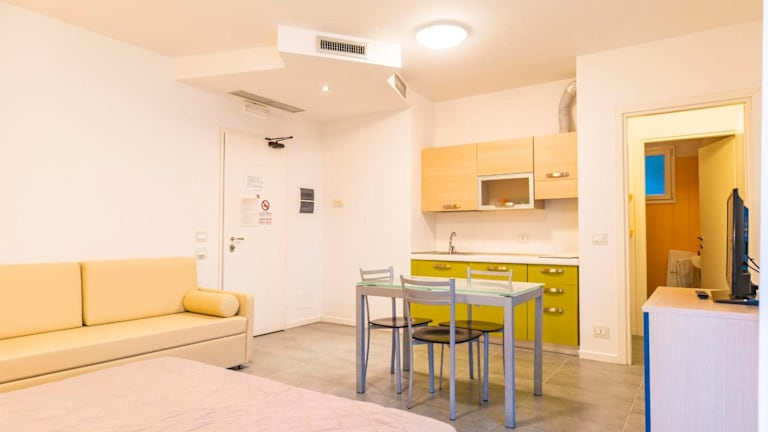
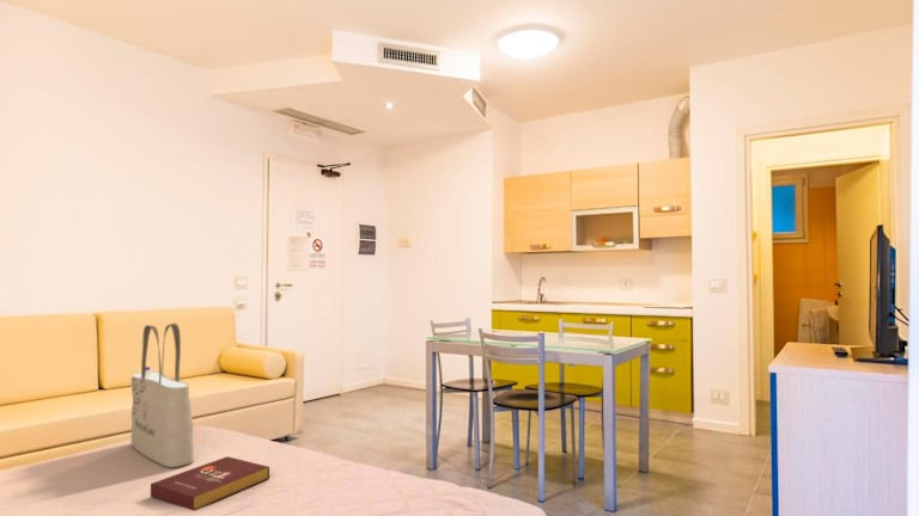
+ tote bag [130,322,195,468]
+ book [150,455,270,512]
